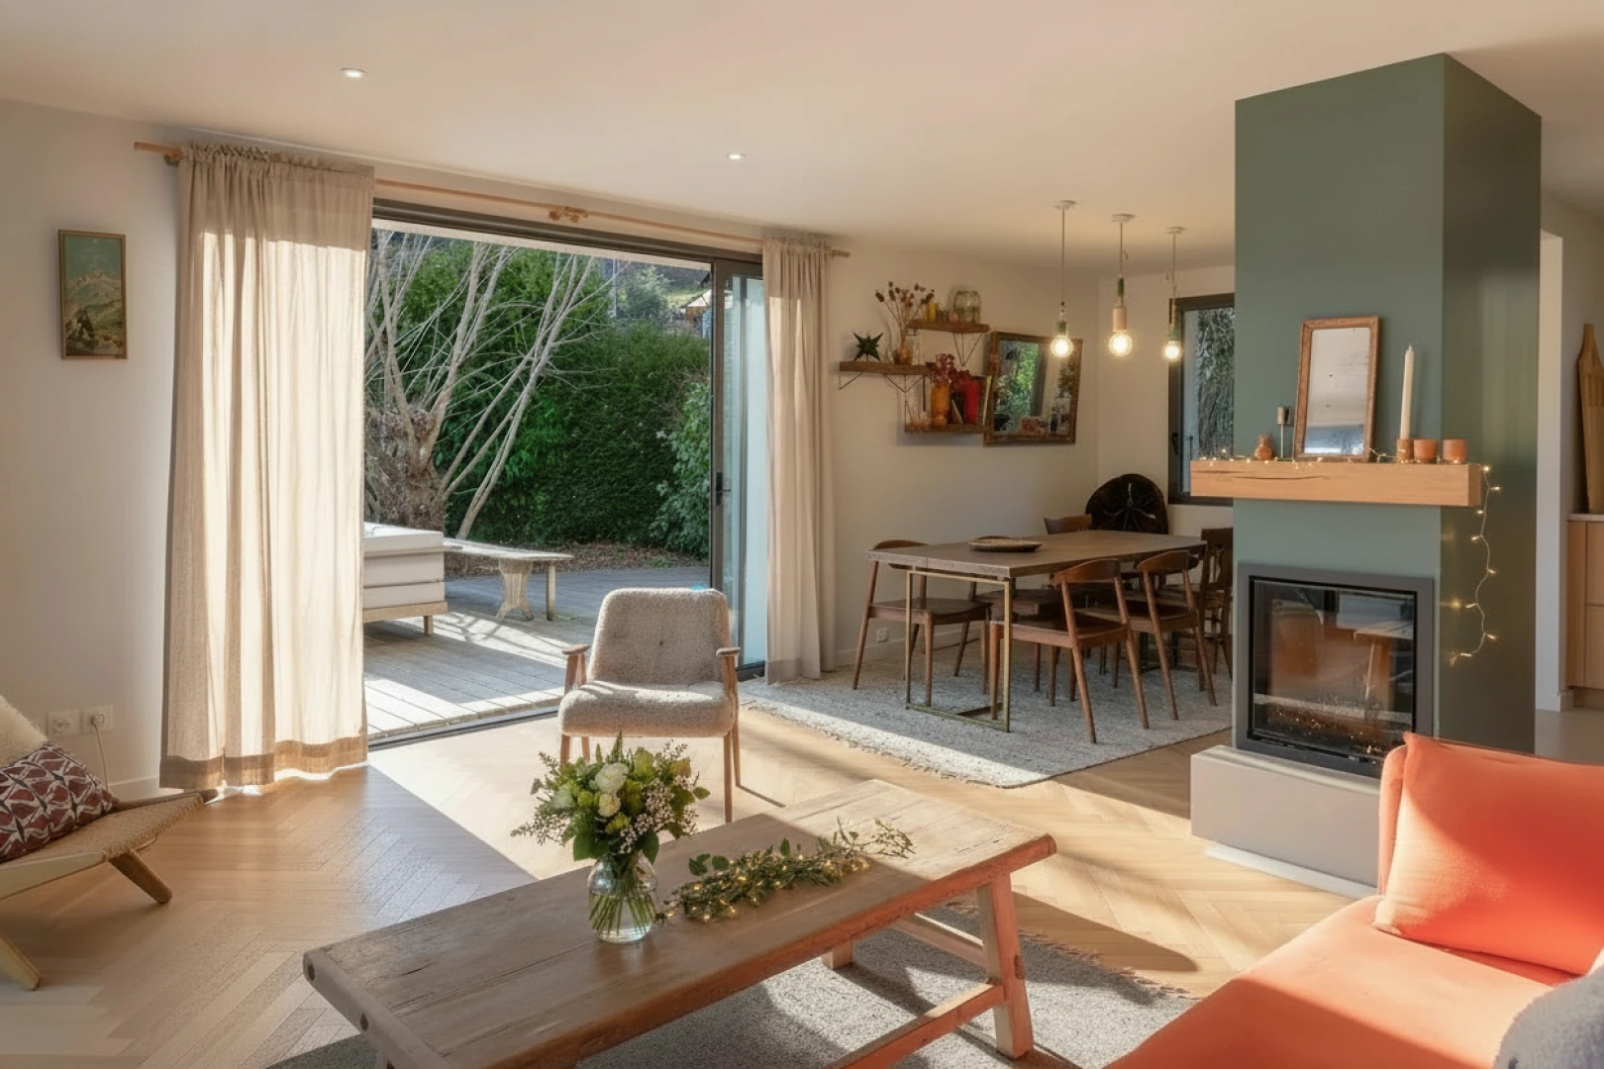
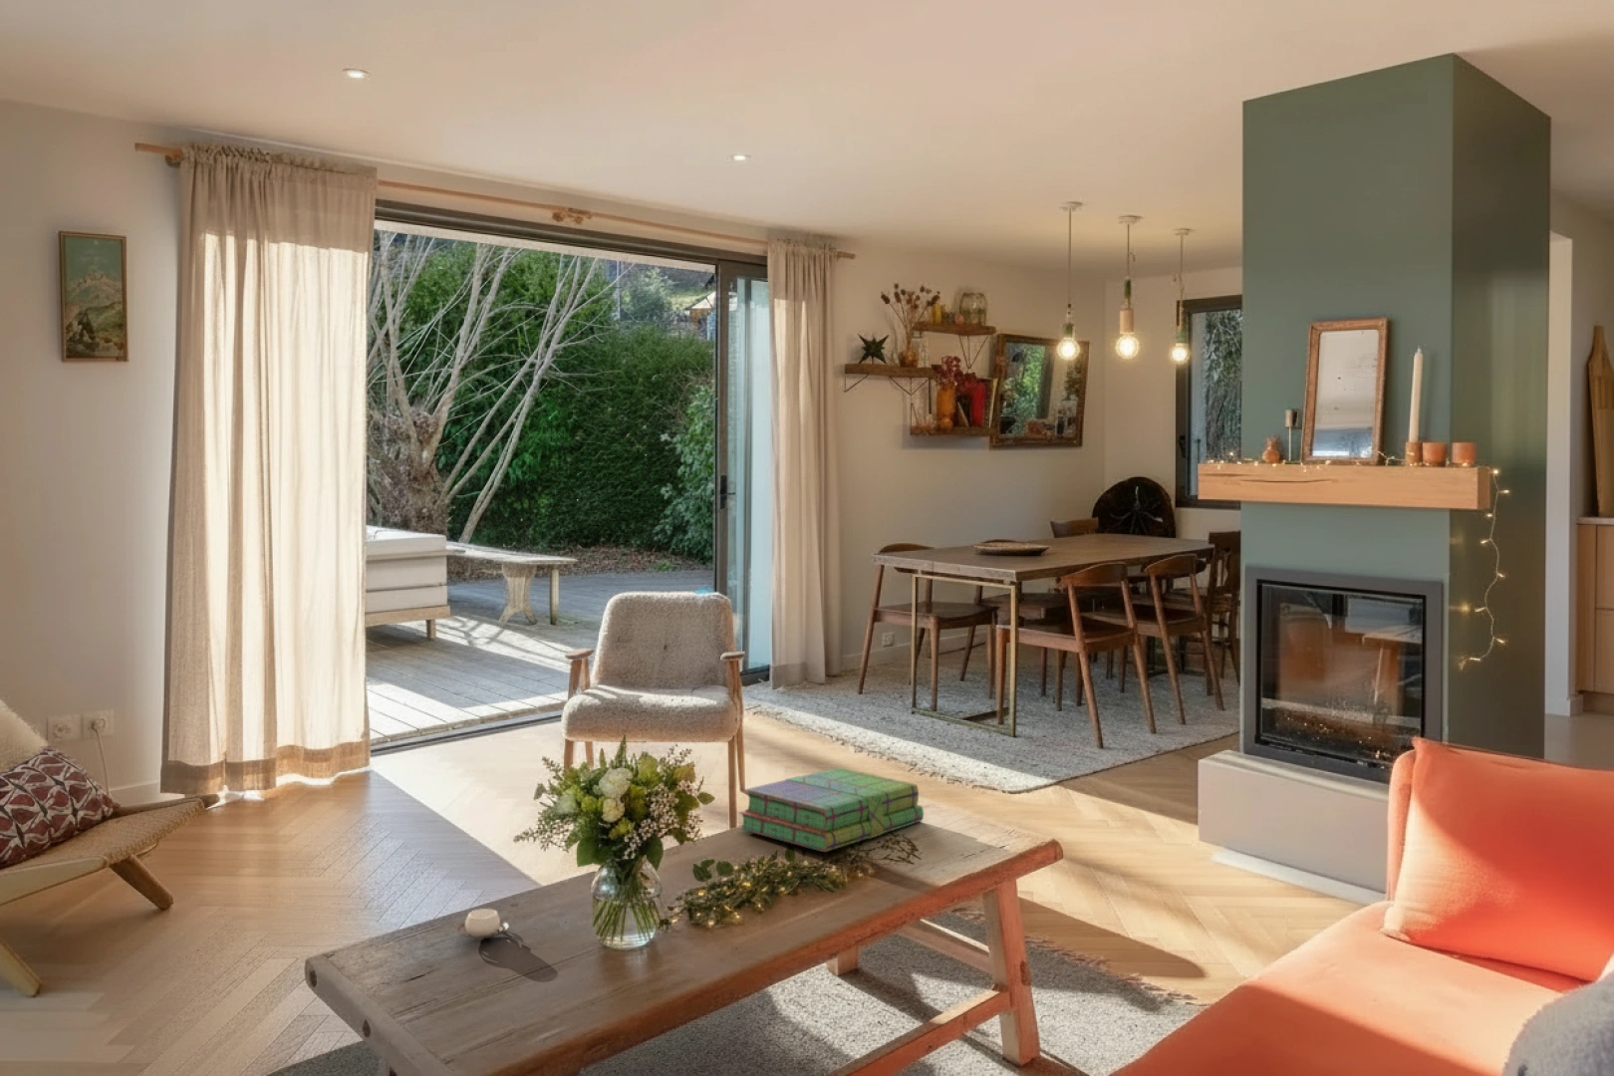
+ cup [455,908,510,939]
+ stack of books [739,766,925,853]
